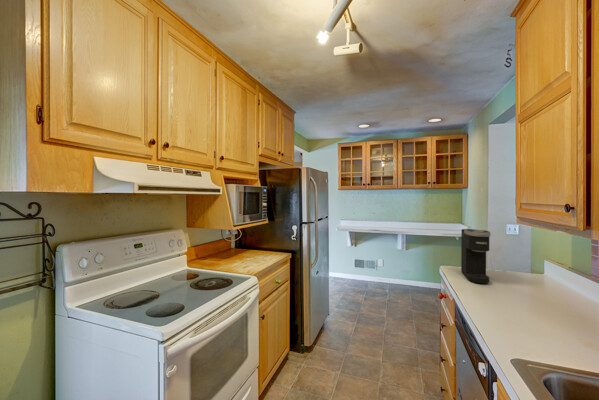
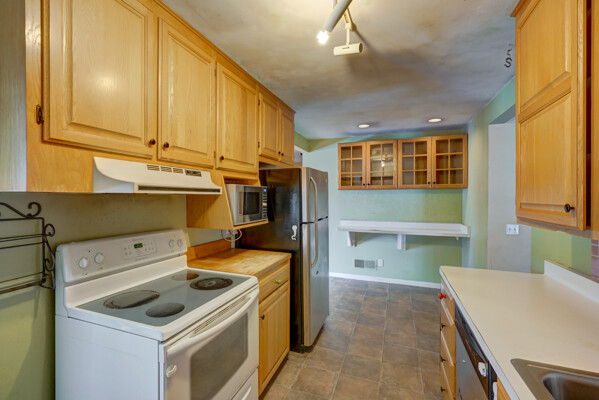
- coffee maker [460,228,491,285]
